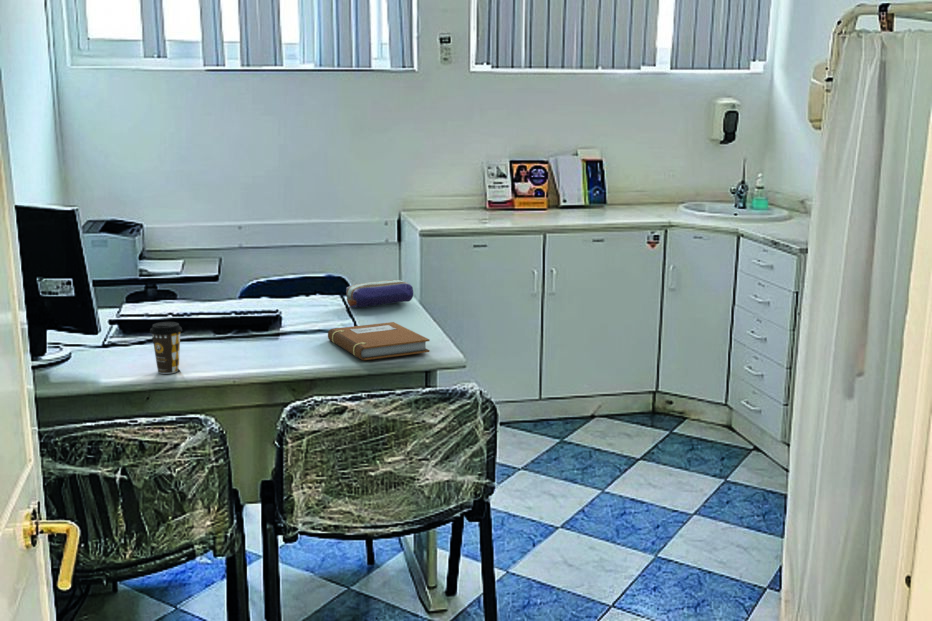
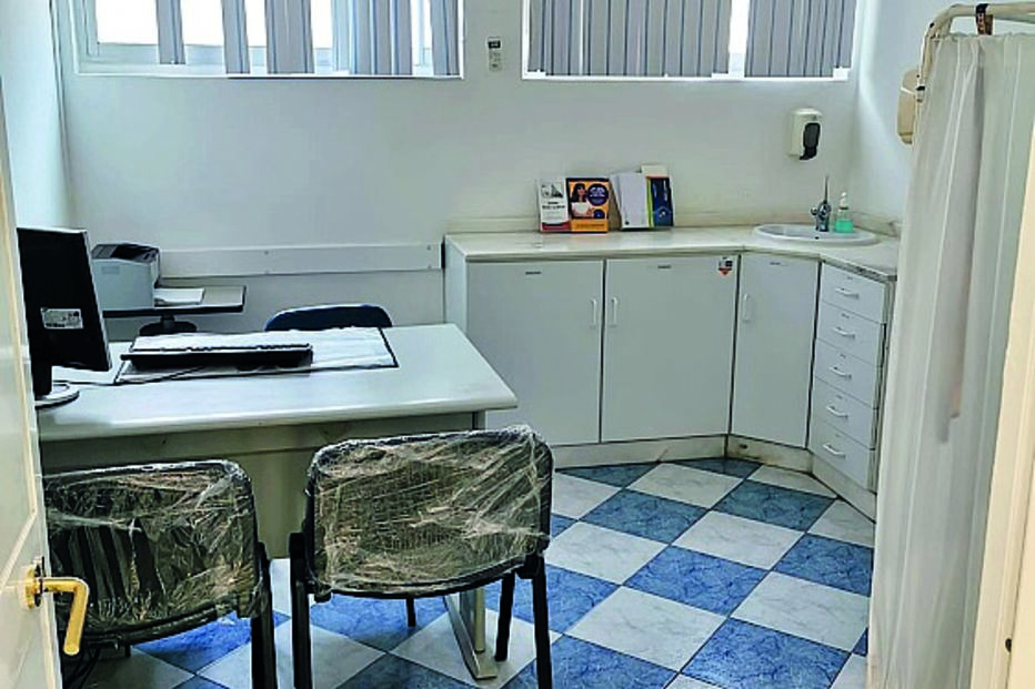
- pencil case [345,279,414,309]
- notebook [327,321,431,361]
- coffee cup [149,321,183,375]
